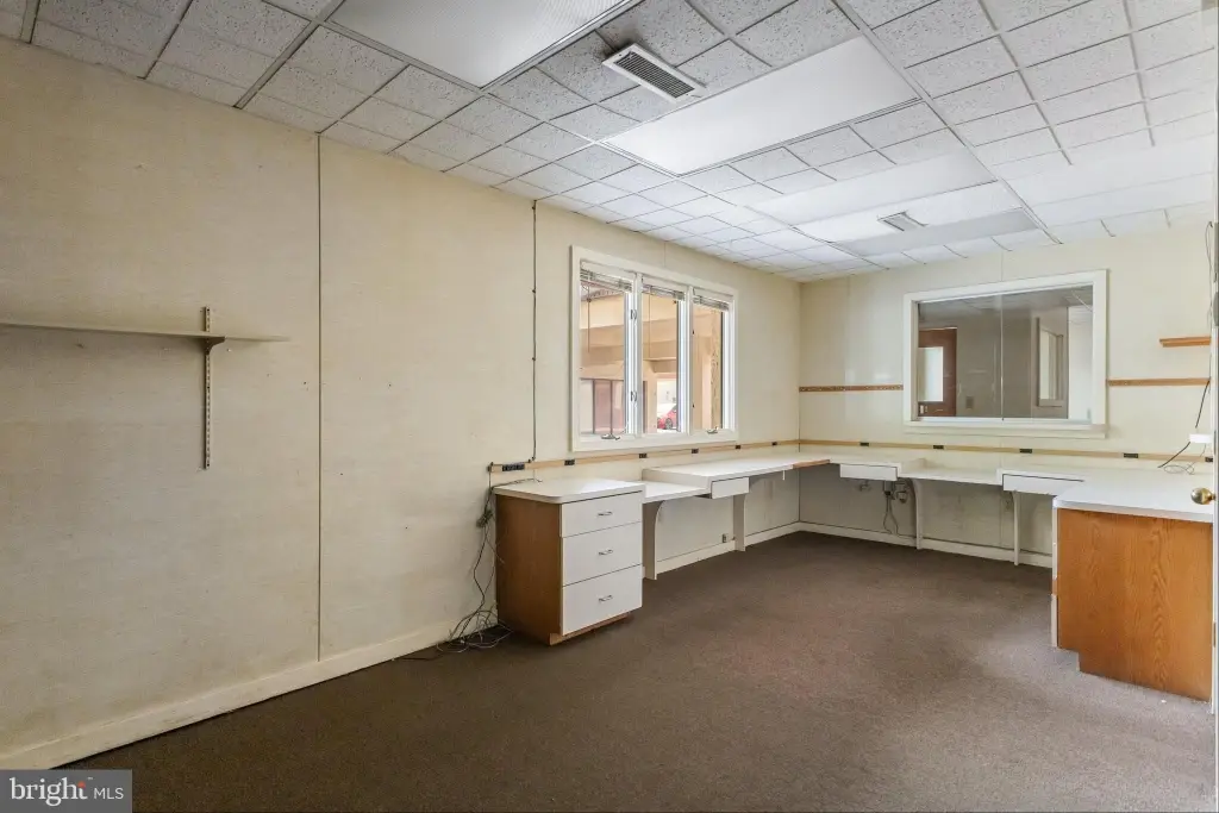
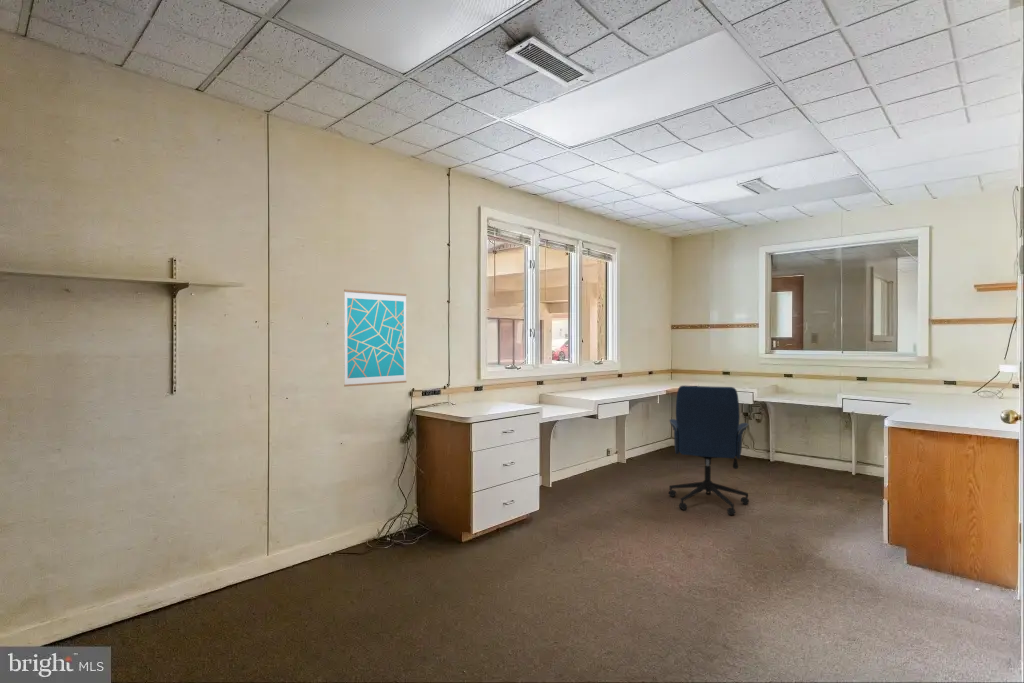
+ office chair [667,384,750,516]
+ wall art [343,288,407,388]
